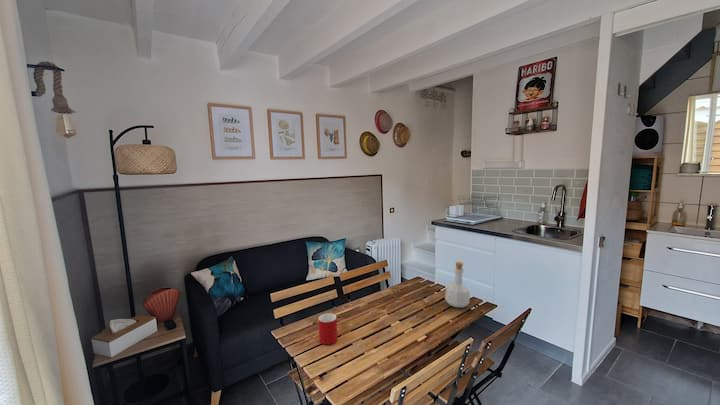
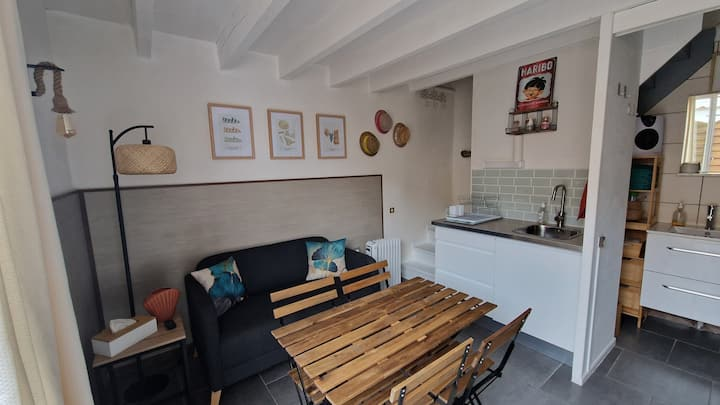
- bottle [444,261,471,308]
- cup [317,312,338,346]
